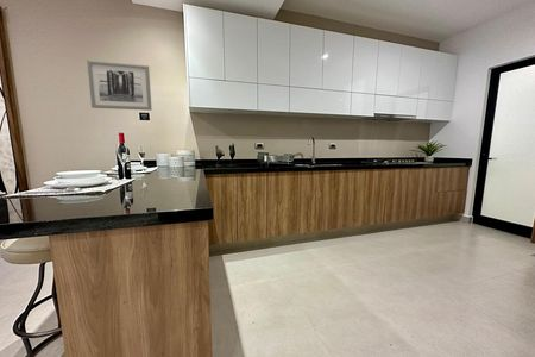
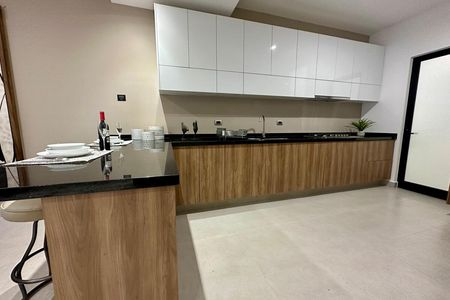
- wall art [86,60,153,112]
